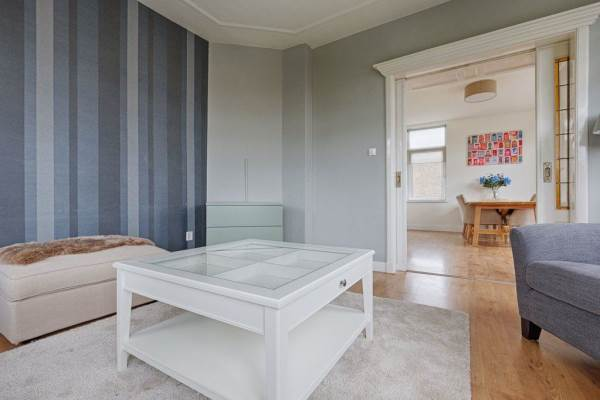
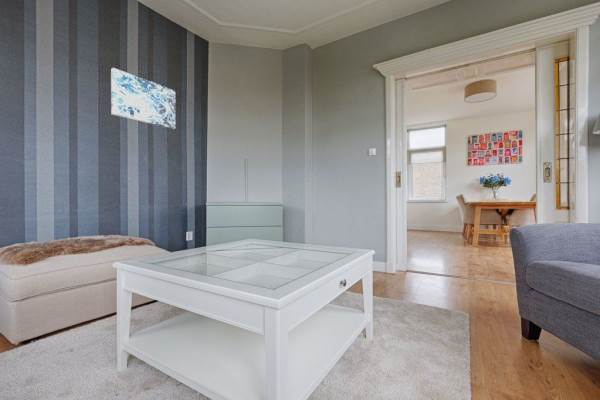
+ wall art [110,67,177,130]
